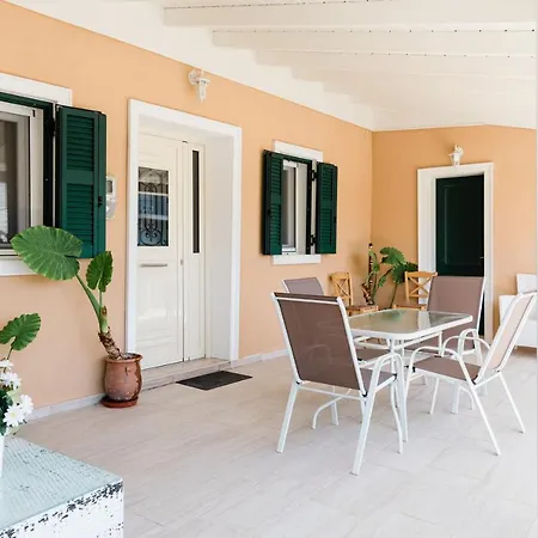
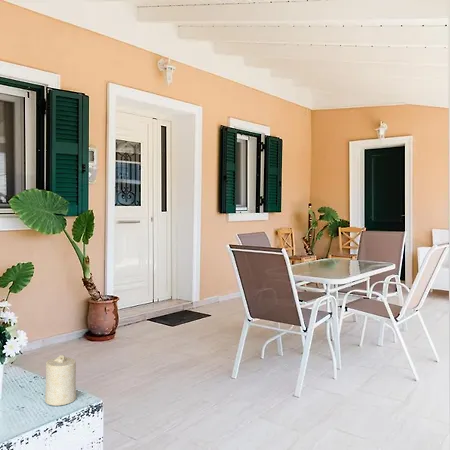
+ candle [44,354,77,407]
